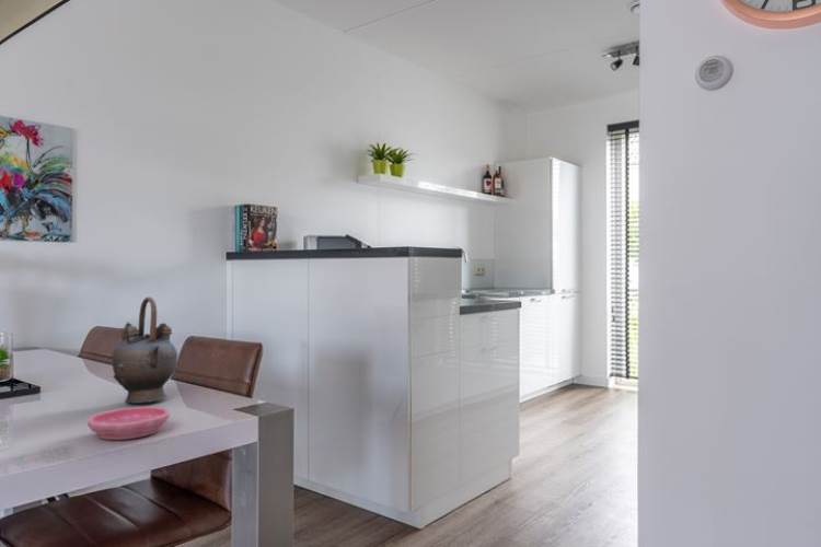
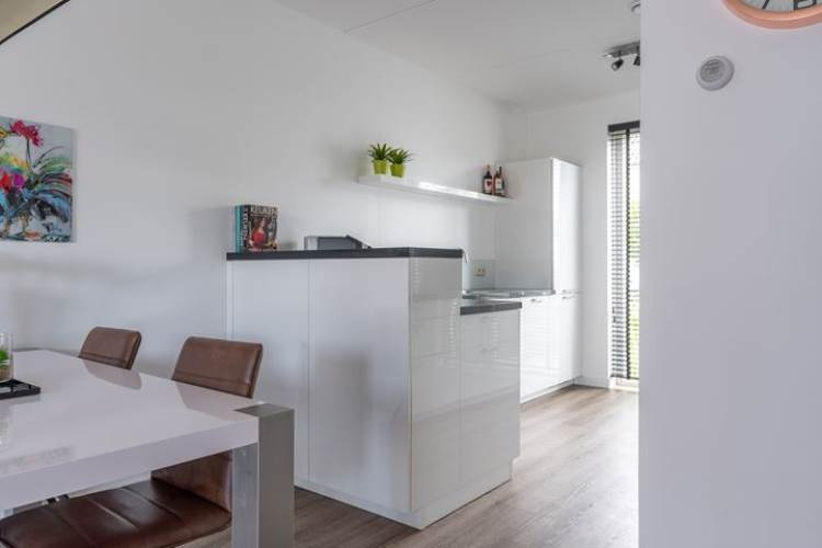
- saucer [86,406,171,441]
- teapot [111,296,178,405]
